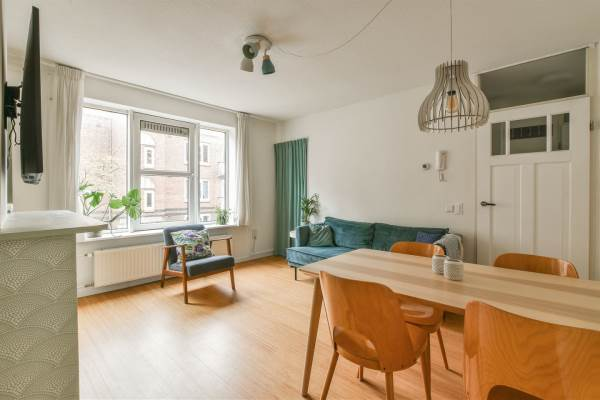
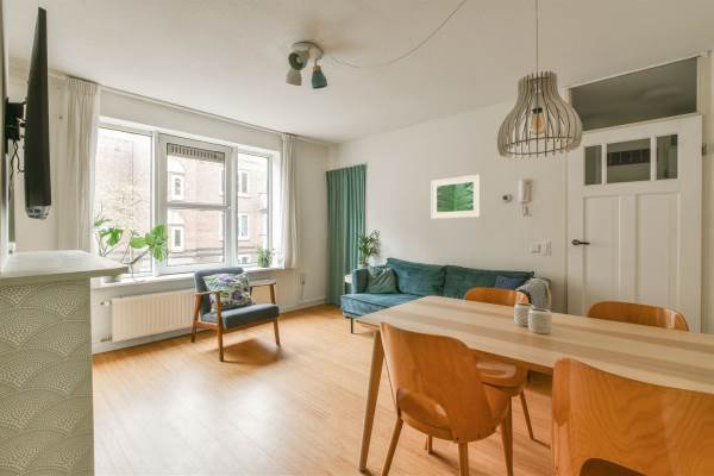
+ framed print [430,174,482,220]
